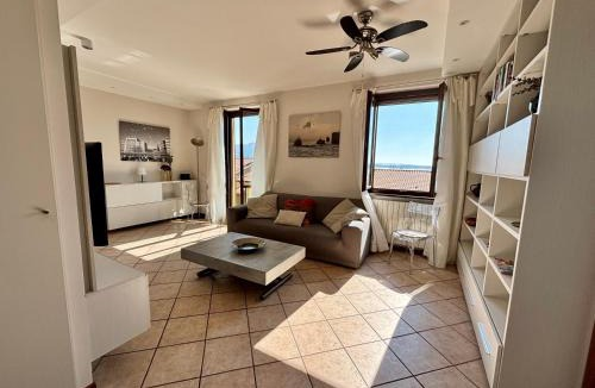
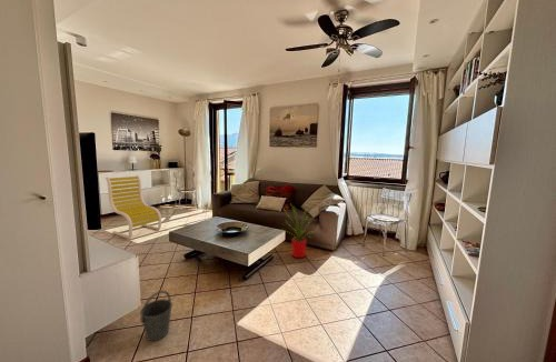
+ bucket [139,290,173,342]
+ lounge chair [105,174,162,240]
+ house plant [279,204,318,259]
